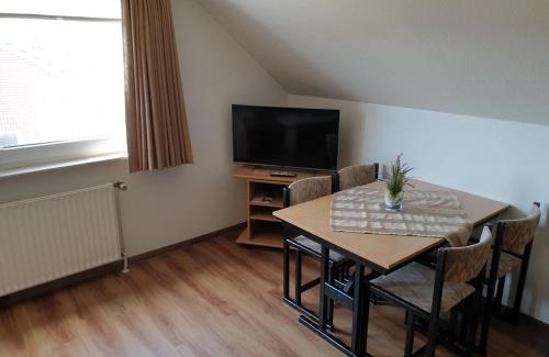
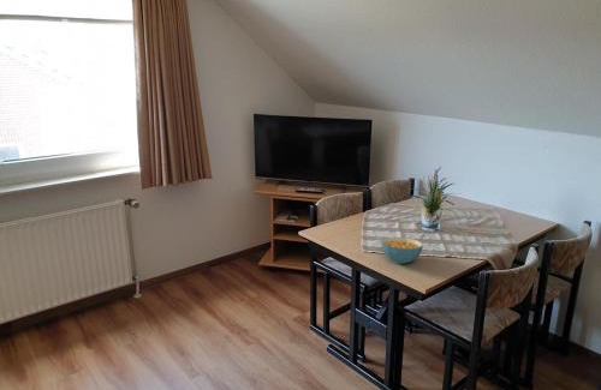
+ cereal bowl [381,236,424,265]
